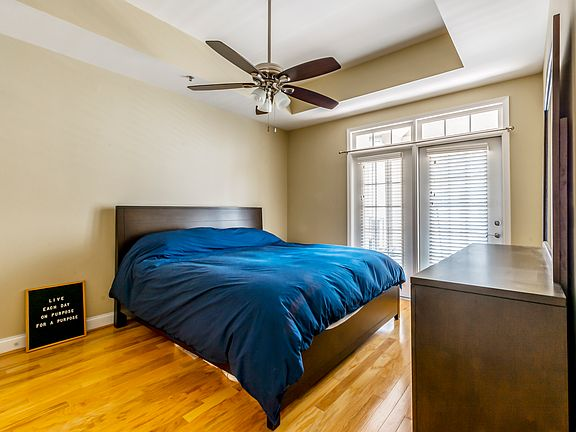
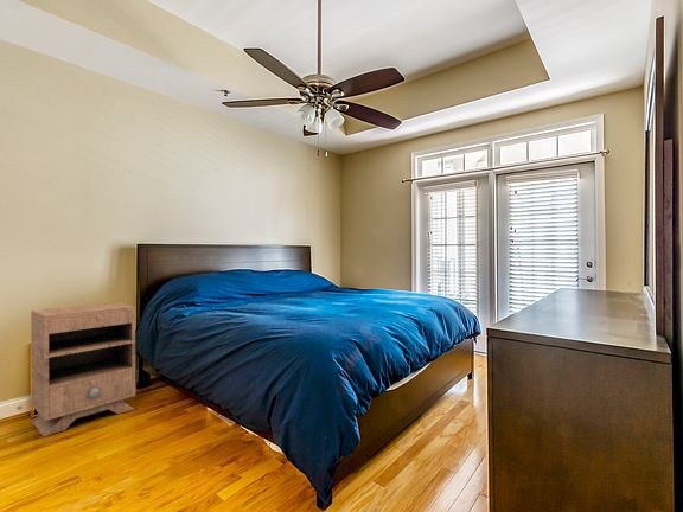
+ nightstand [30,302,136,439]
